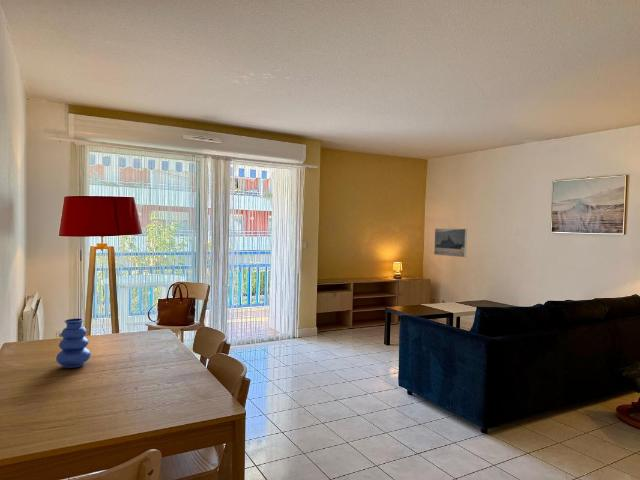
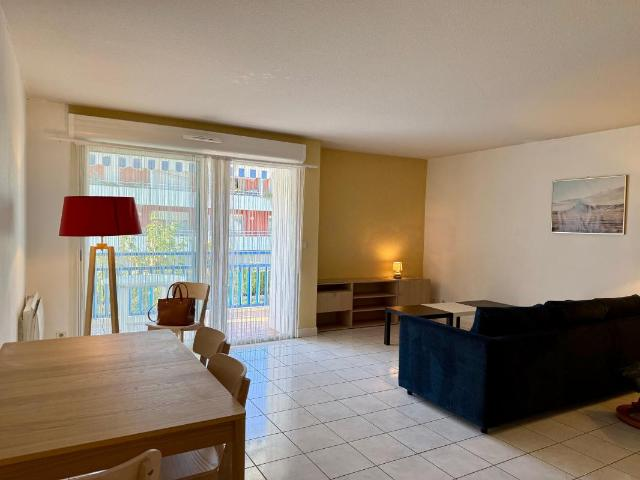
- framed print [433,228,468,258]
- vase [55,317,92,369]
